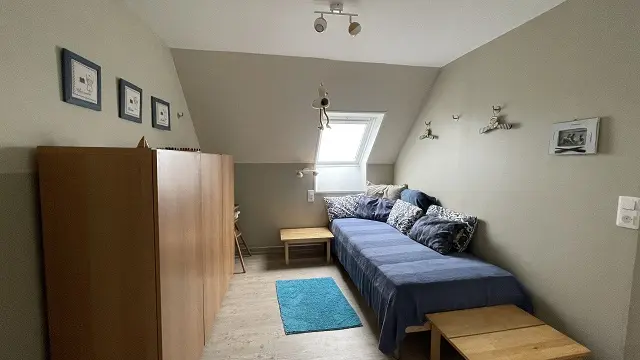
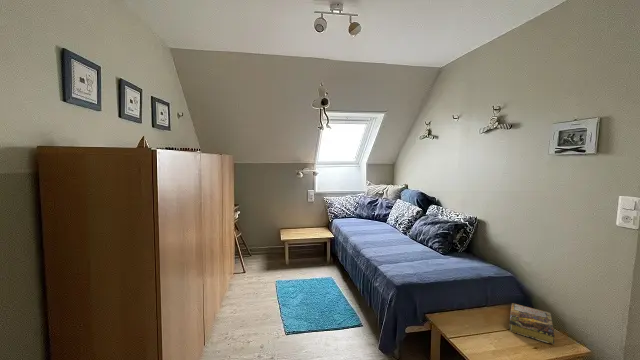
+ book [508,302,556,346]
